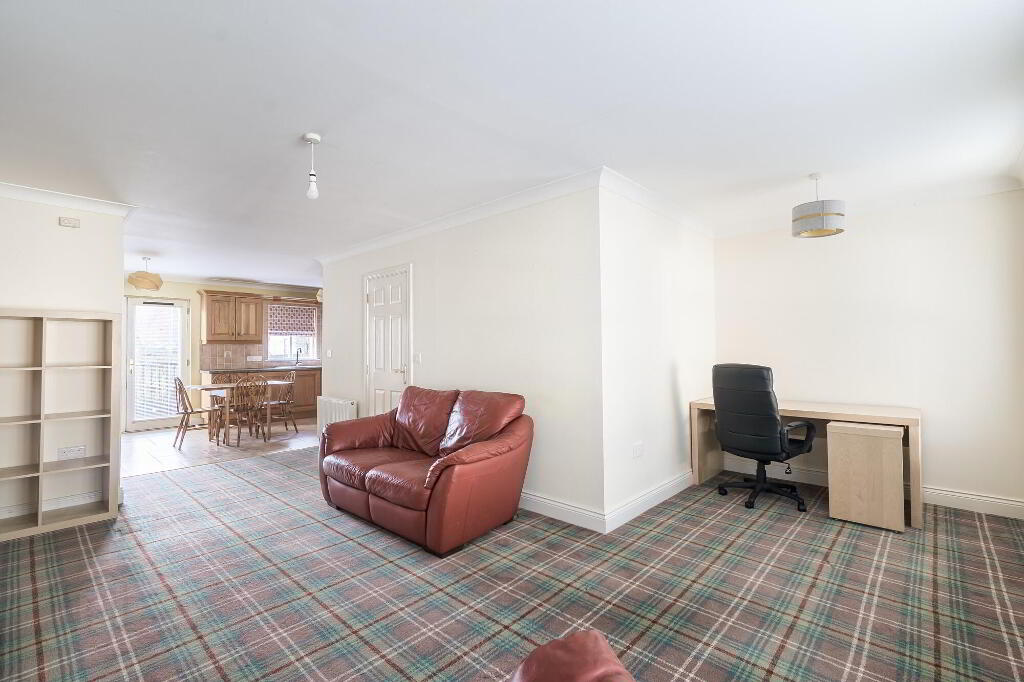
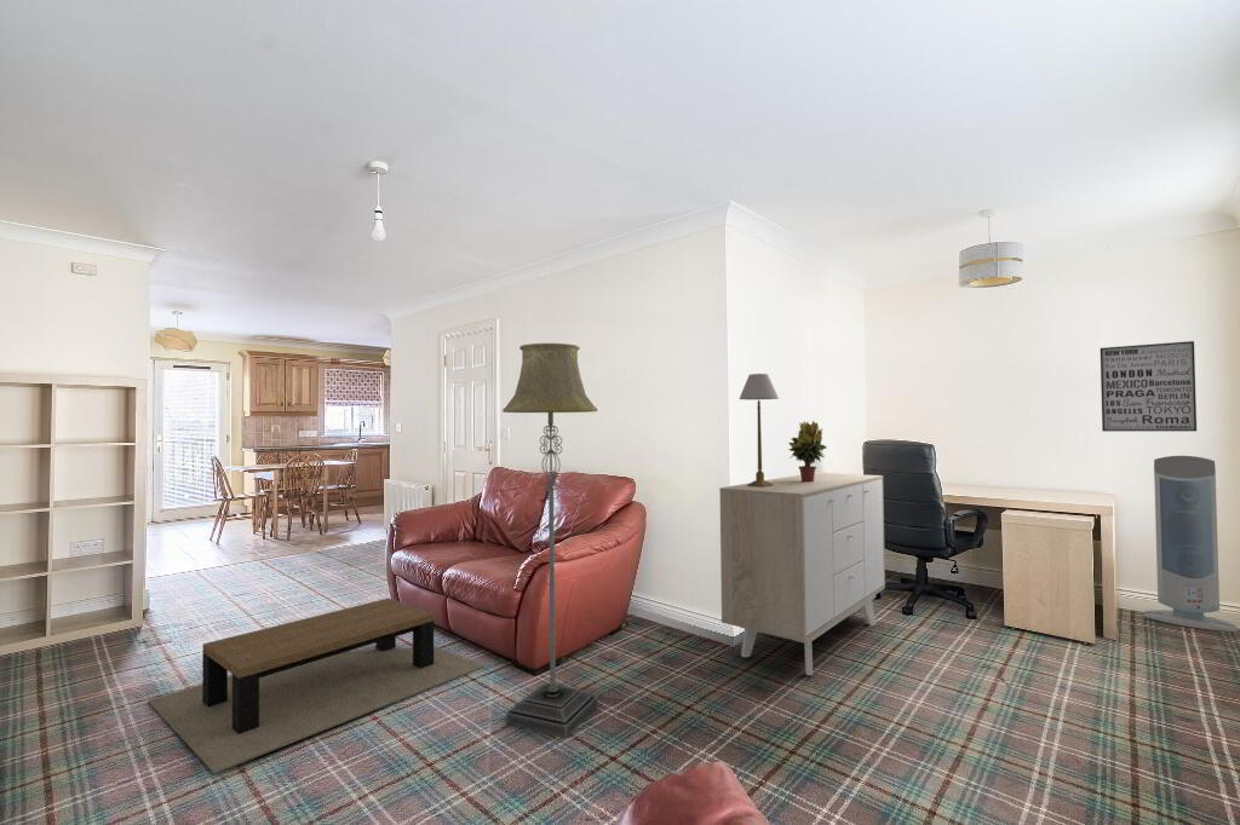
+ potted plant [786,420,827,481]
+ sideboard [718,472,886,676]
+ floor lamp [501,342,598,739]
+ coffee table [147,598,486,774]
+ air purifier [1143,455,1238,633]
+ table lamp [737,373,780,488]
+ wall art [1100,340,1198,433]
